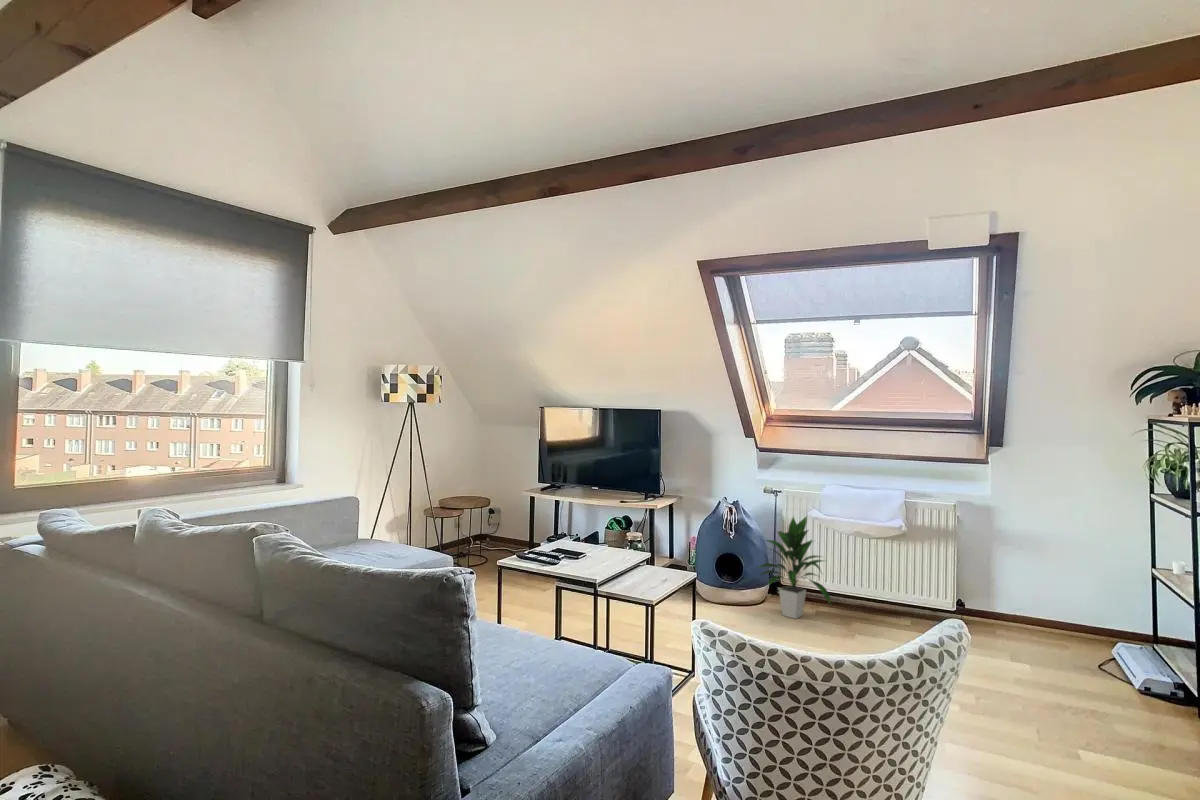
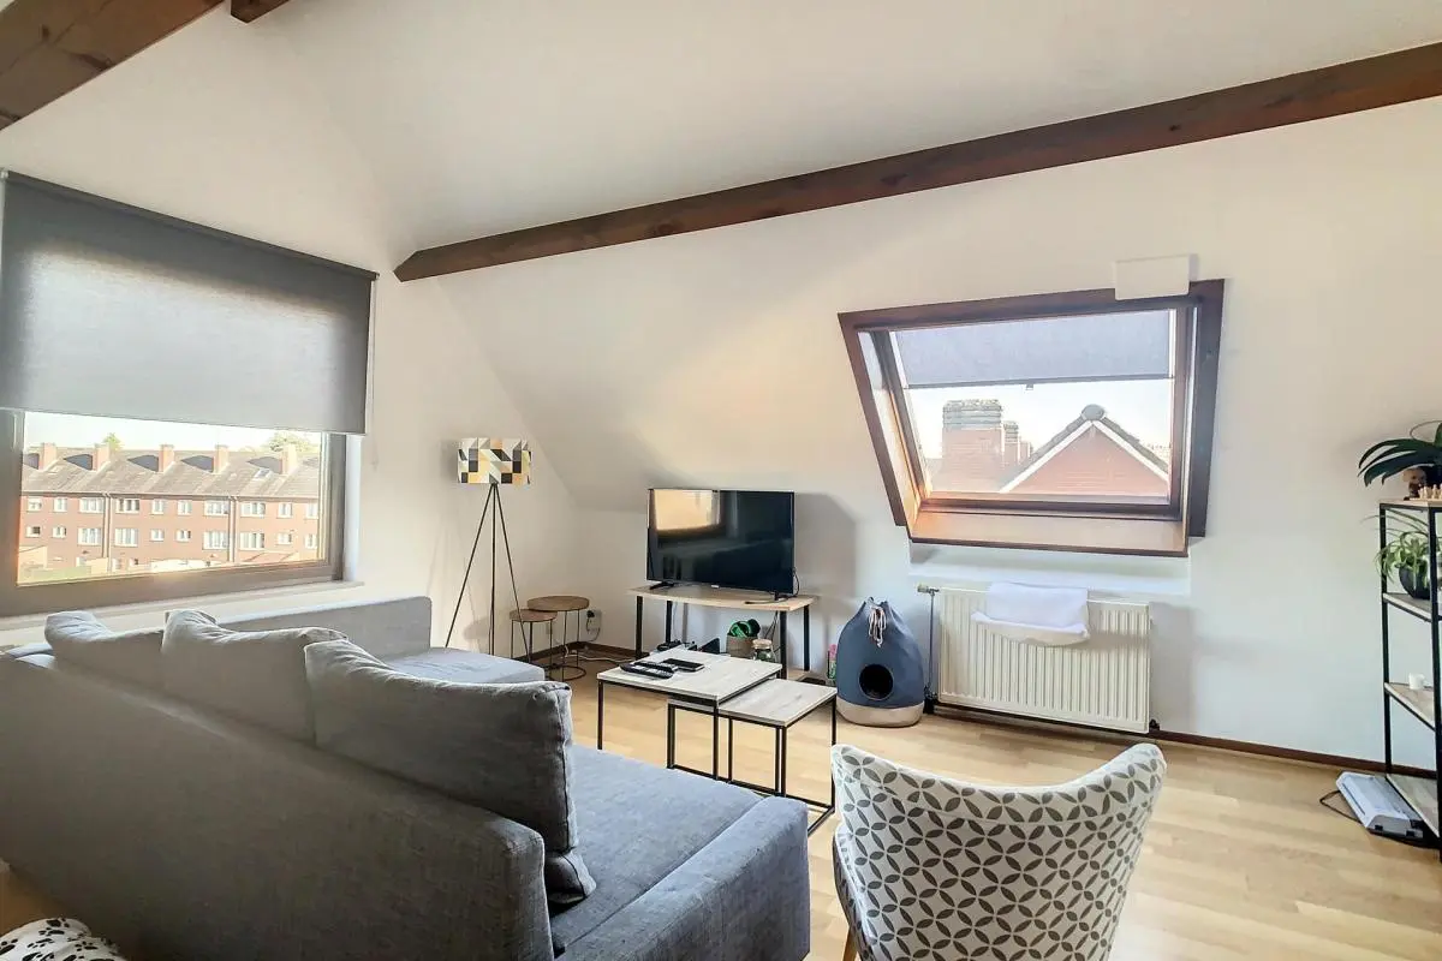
- indoor plant [757,515,833,620]
